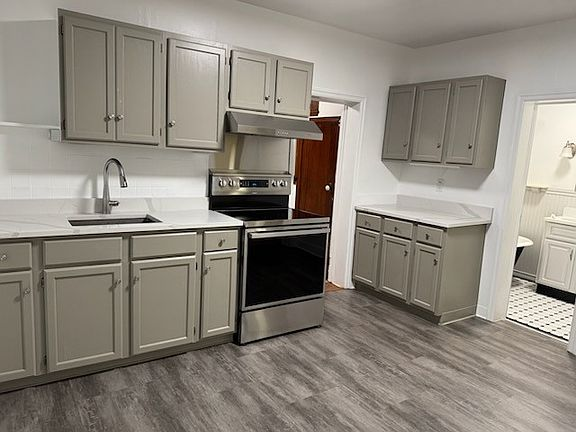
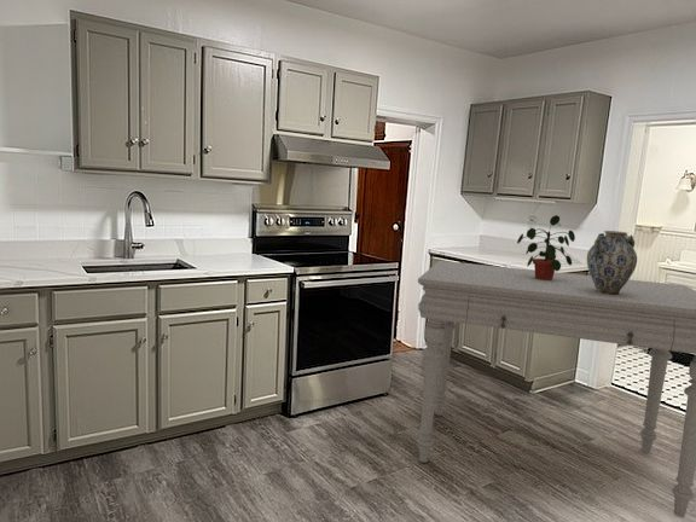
+ potted plant [516,214,576,280]
+ dining table [416,260,696,518]
+ ceramic jug [586,230,638,295]
